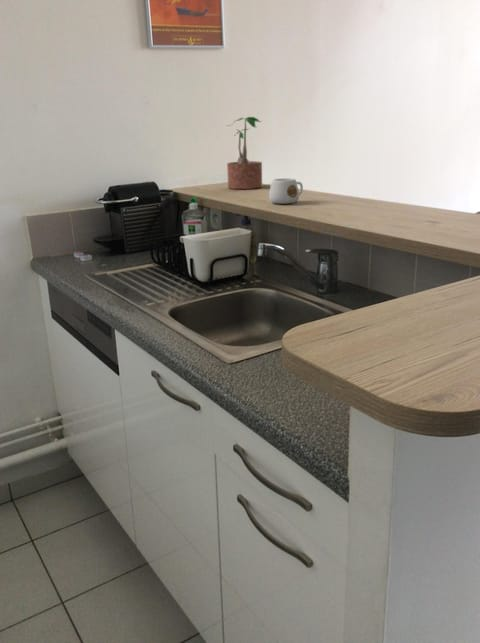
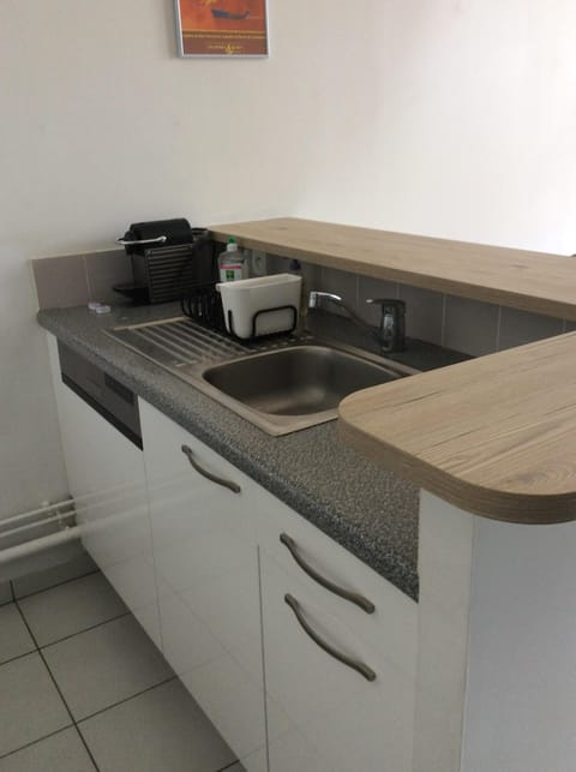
- potted plant [225,116,263,190]
- mug [268,177,304,205]
